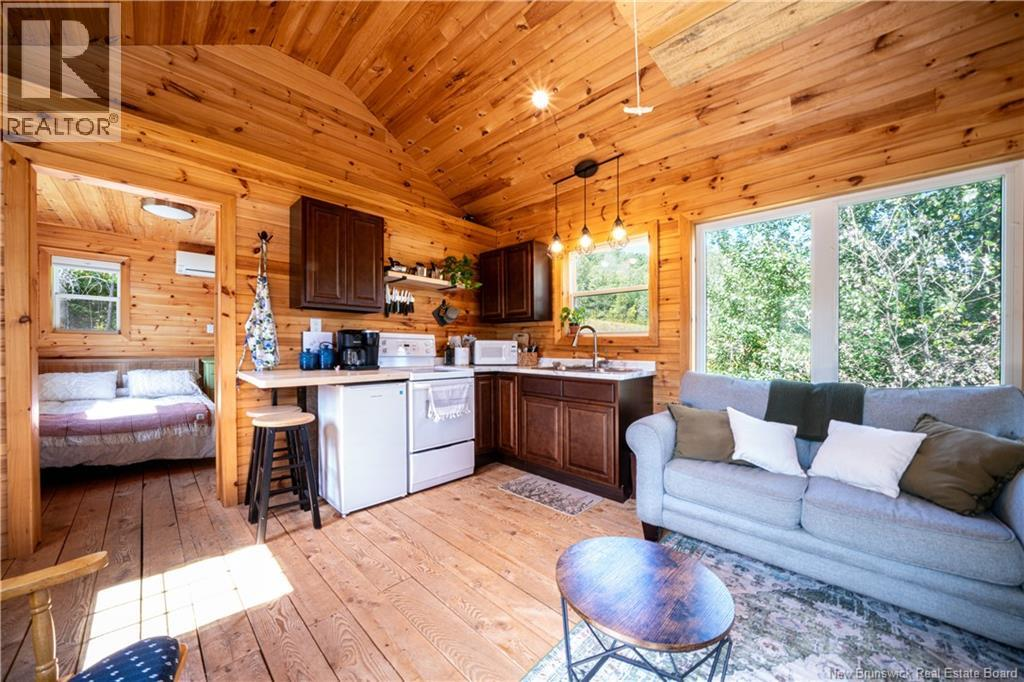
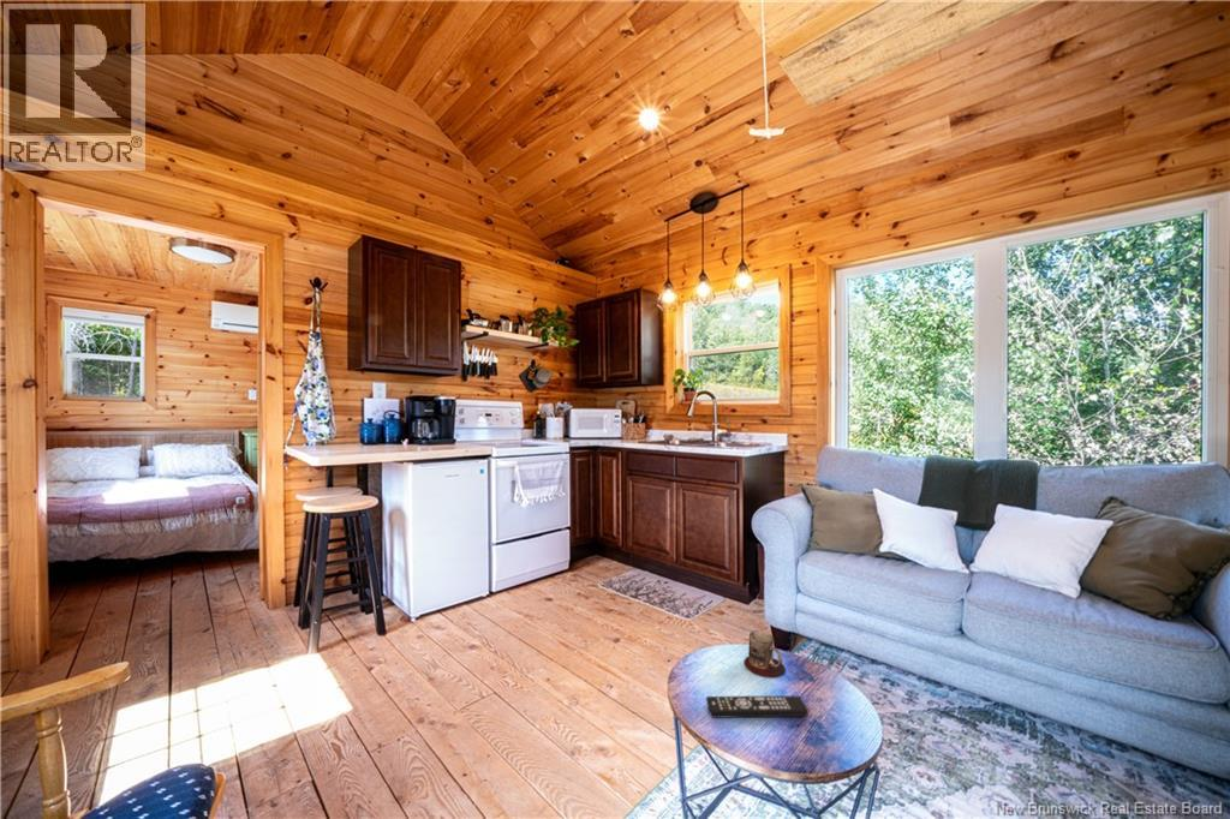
+ remote control [705,695,810,718]
+ mug [744,629,787,678]
